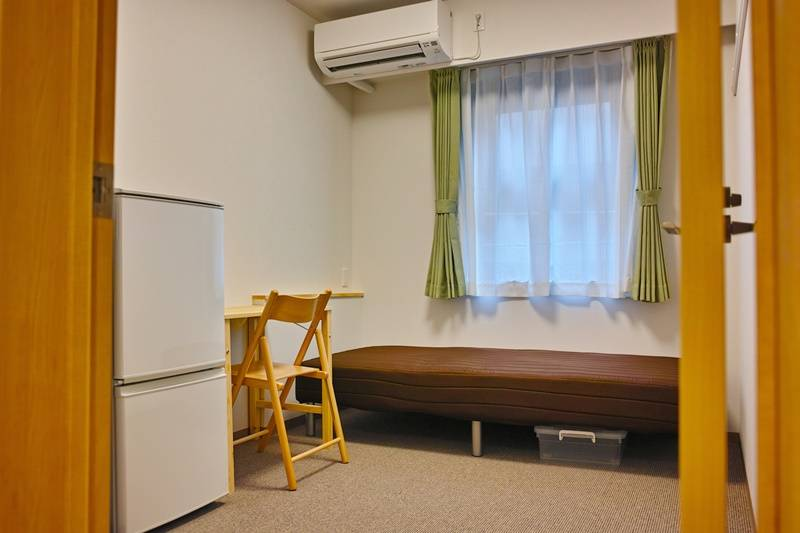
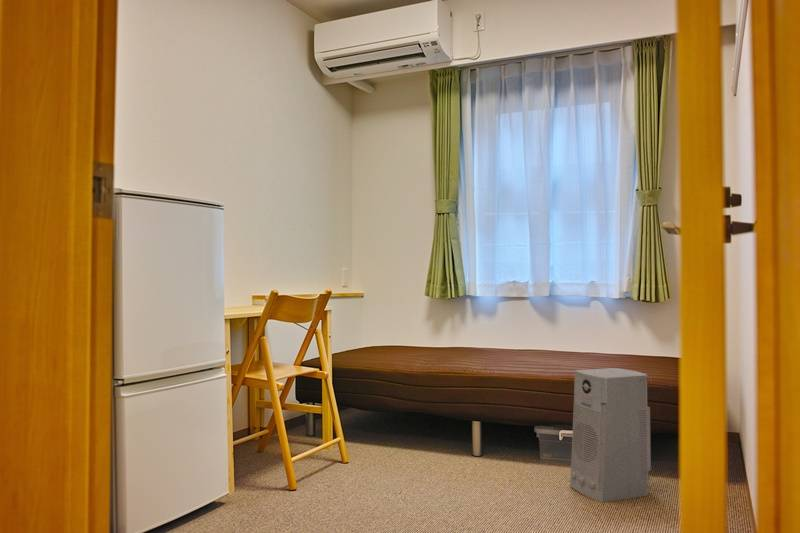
+ air purifier [569,367,652,503]
